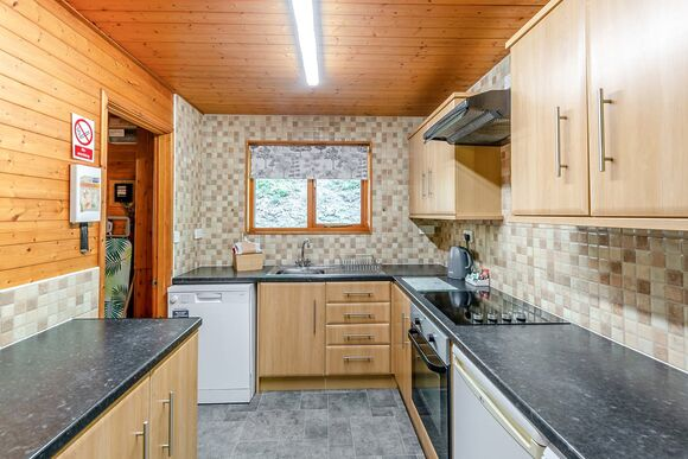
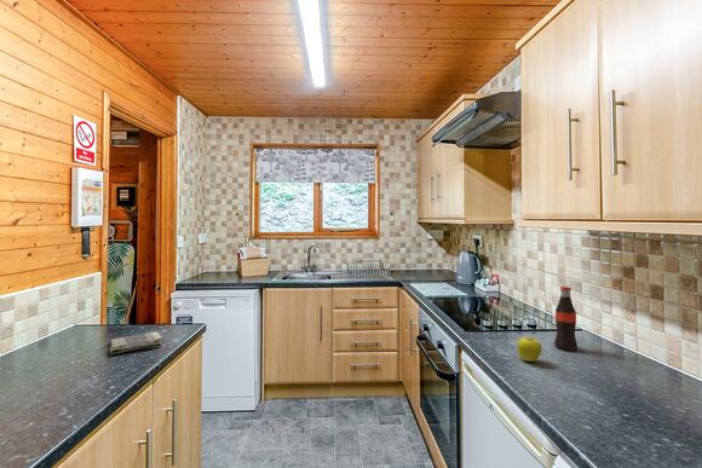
+ dish towel [109,331,163,356]
+ bottle [553,285,579,352]
+ fruit [516,336,543,363]
